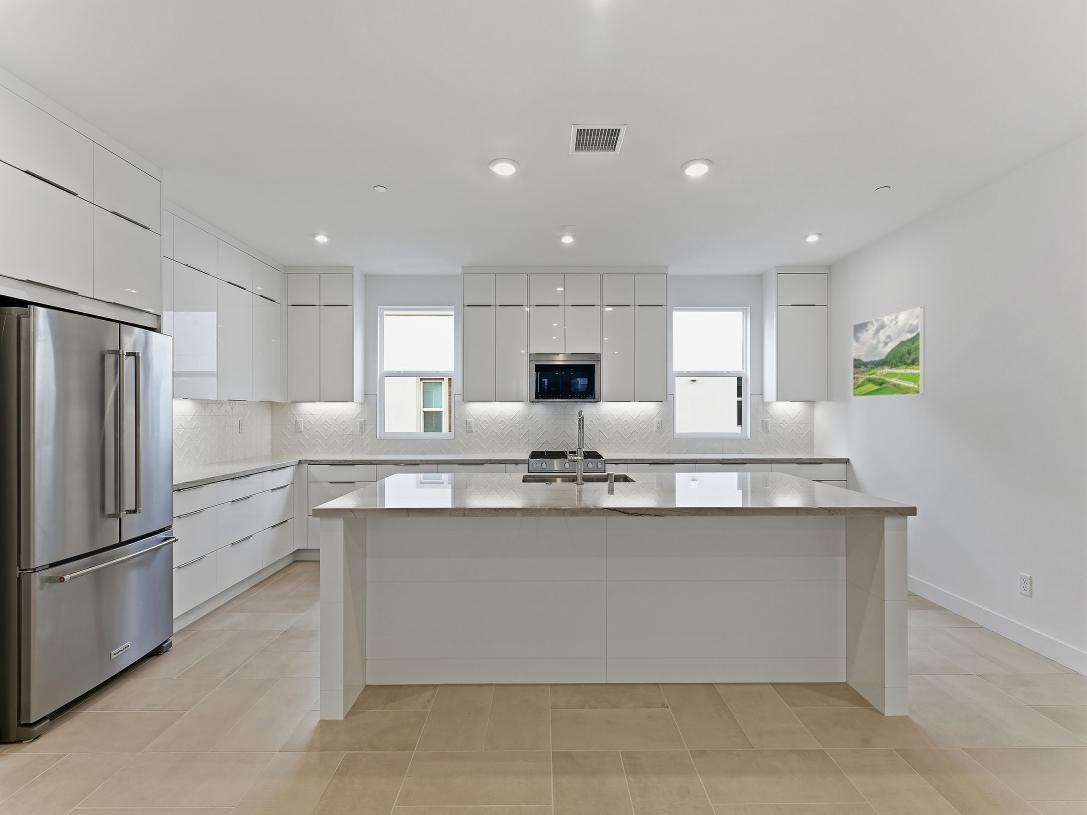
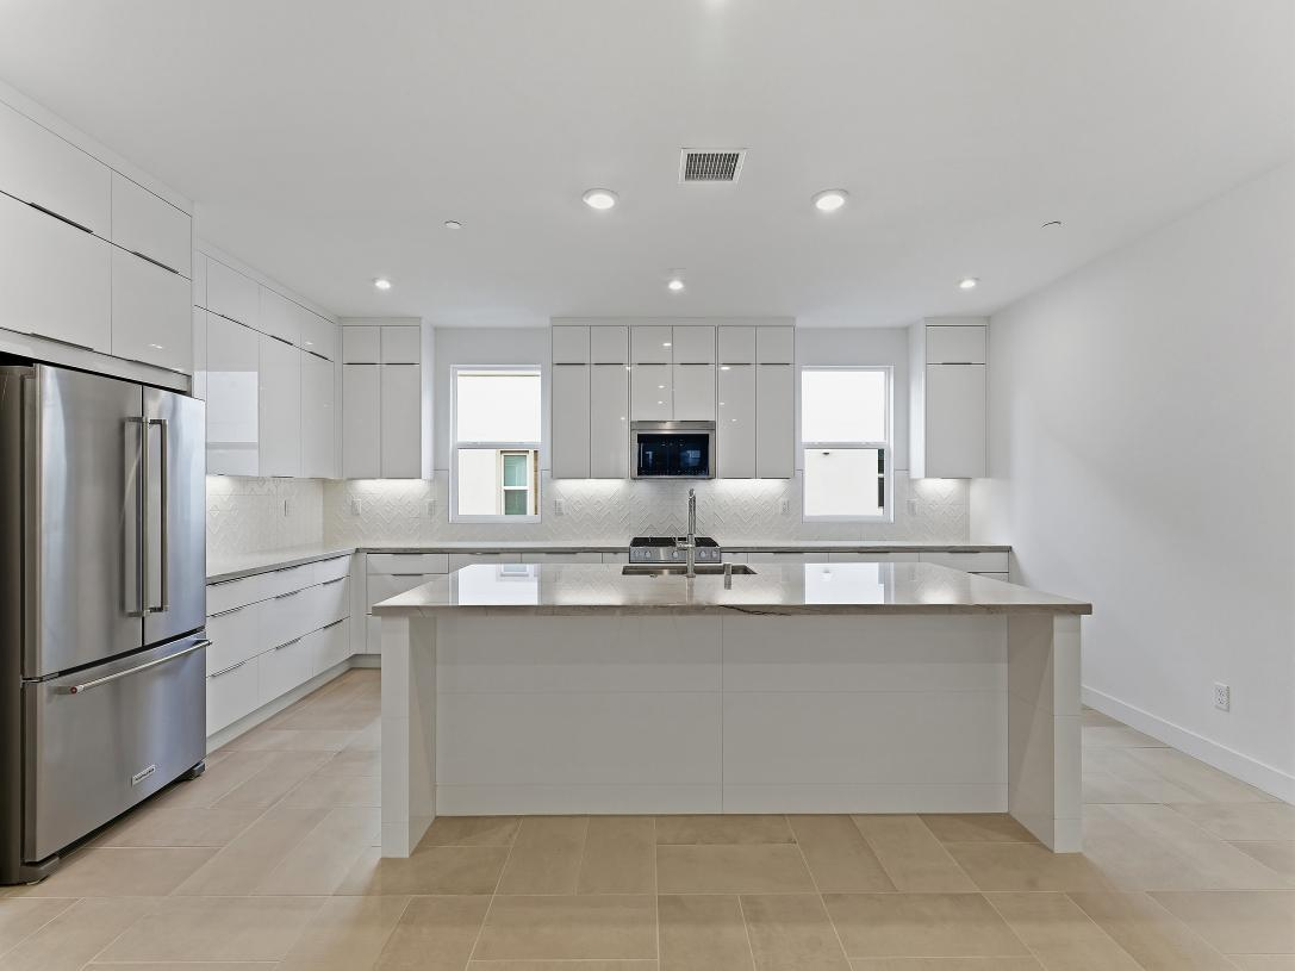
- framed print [852,306,925,398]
